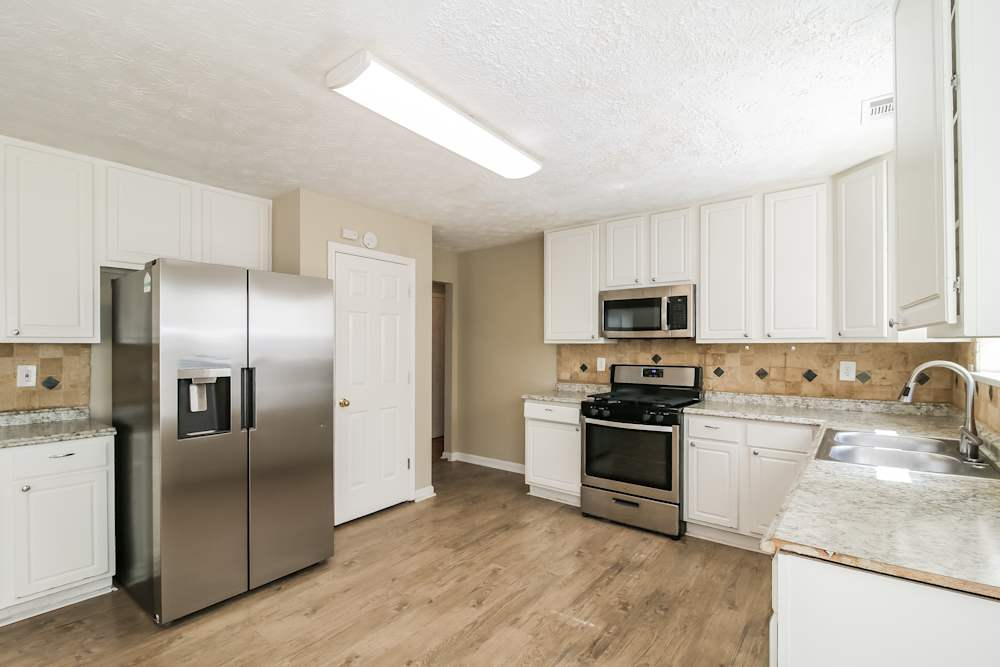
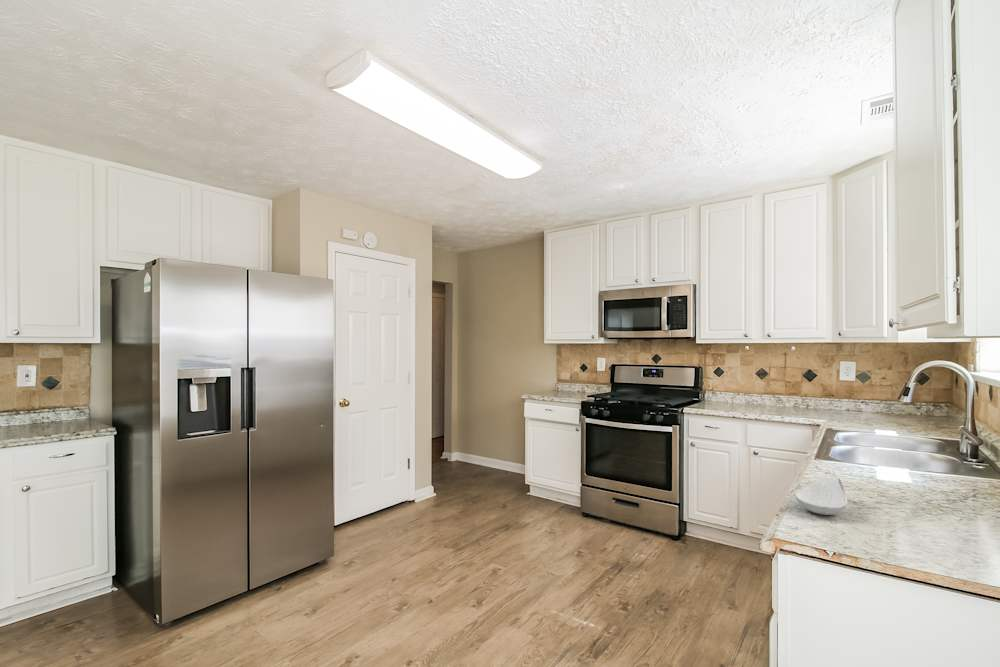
+ spoon rest [794,474,848,516]
